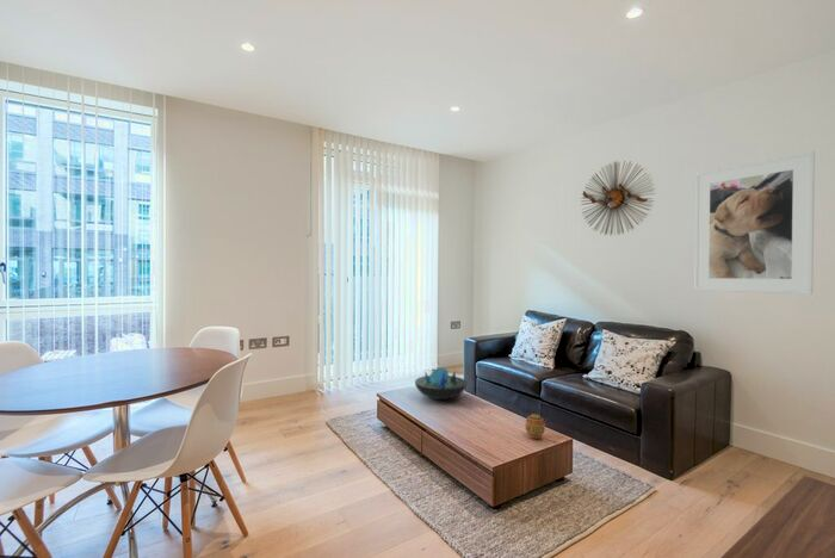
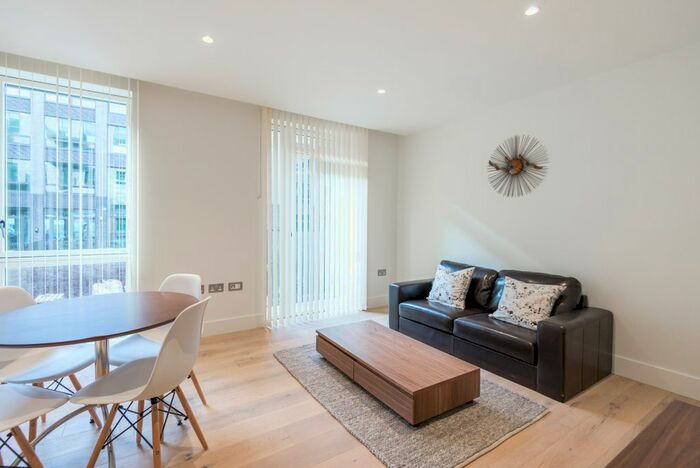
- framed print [693,150,816,296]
- decorative egg [524,413,546,440]
- decorative bowl [414,366,468,401]
